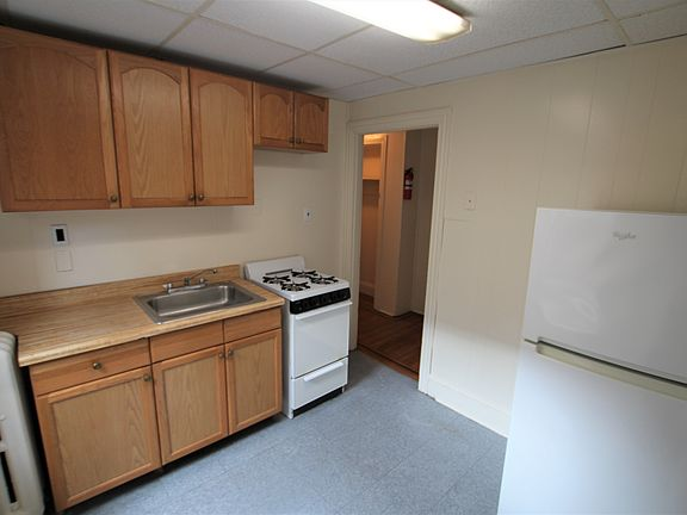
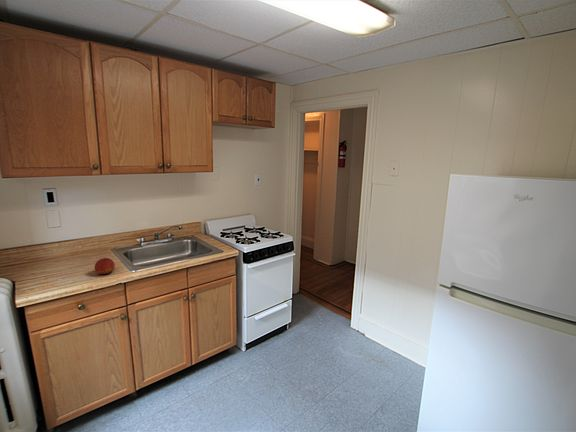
+ fruit [94,257,116,275]
